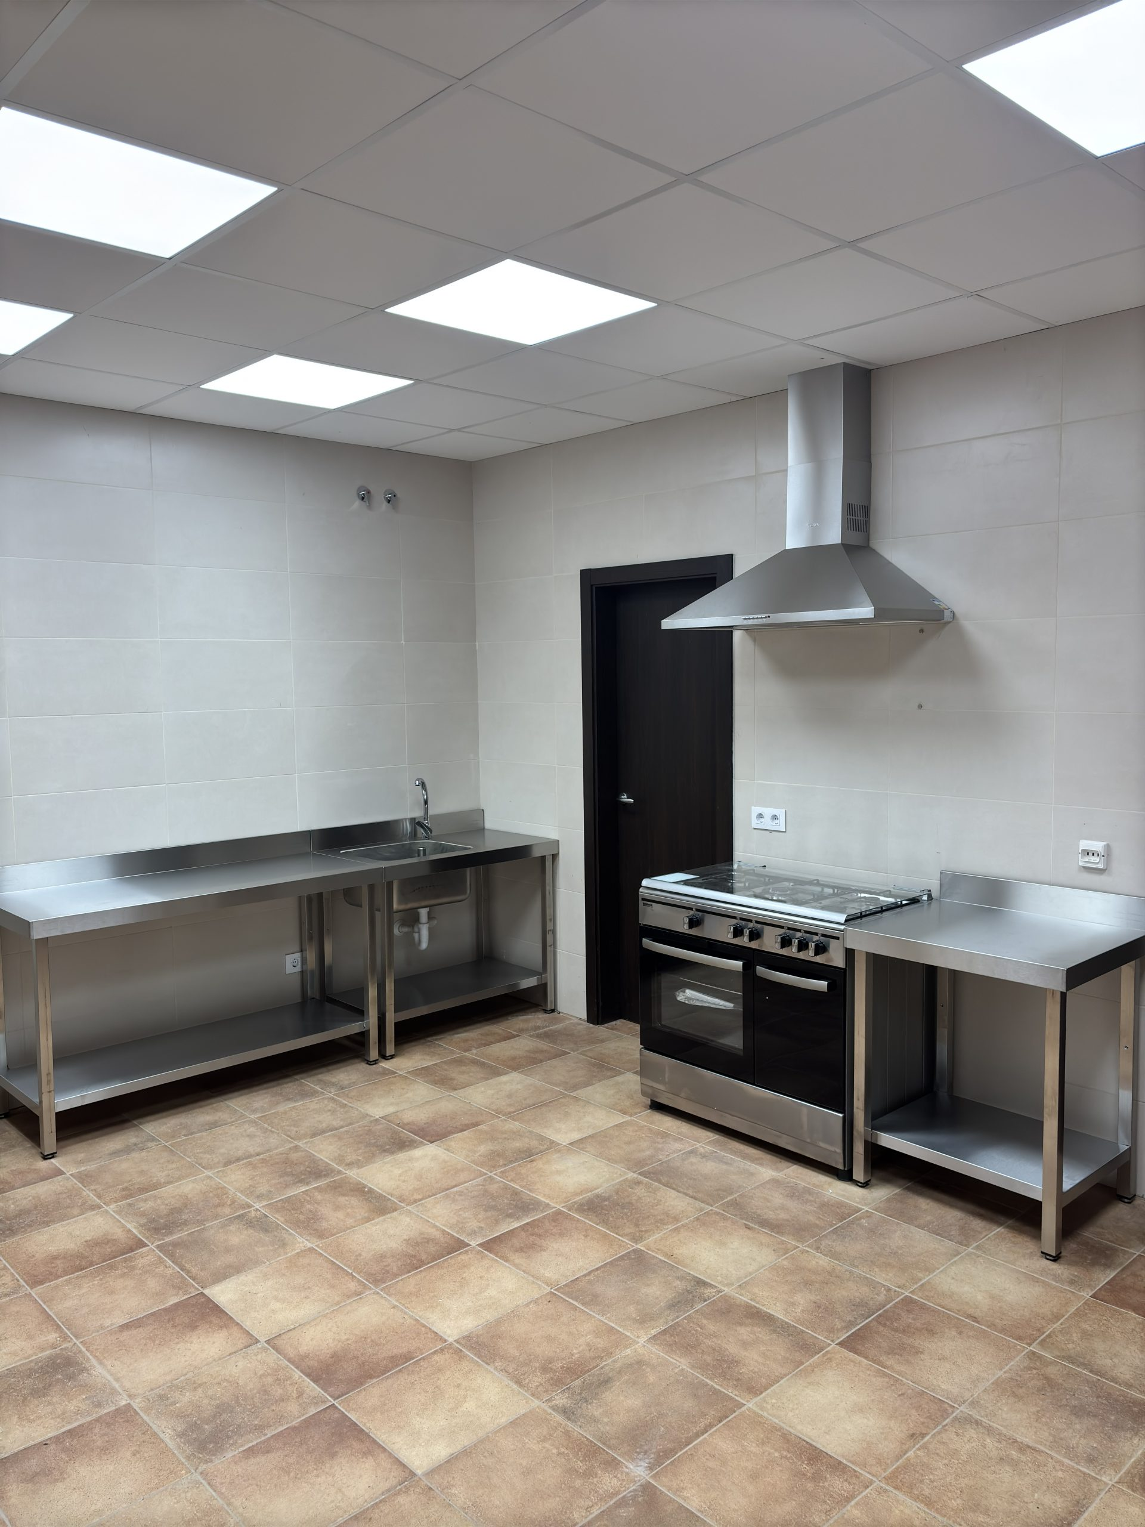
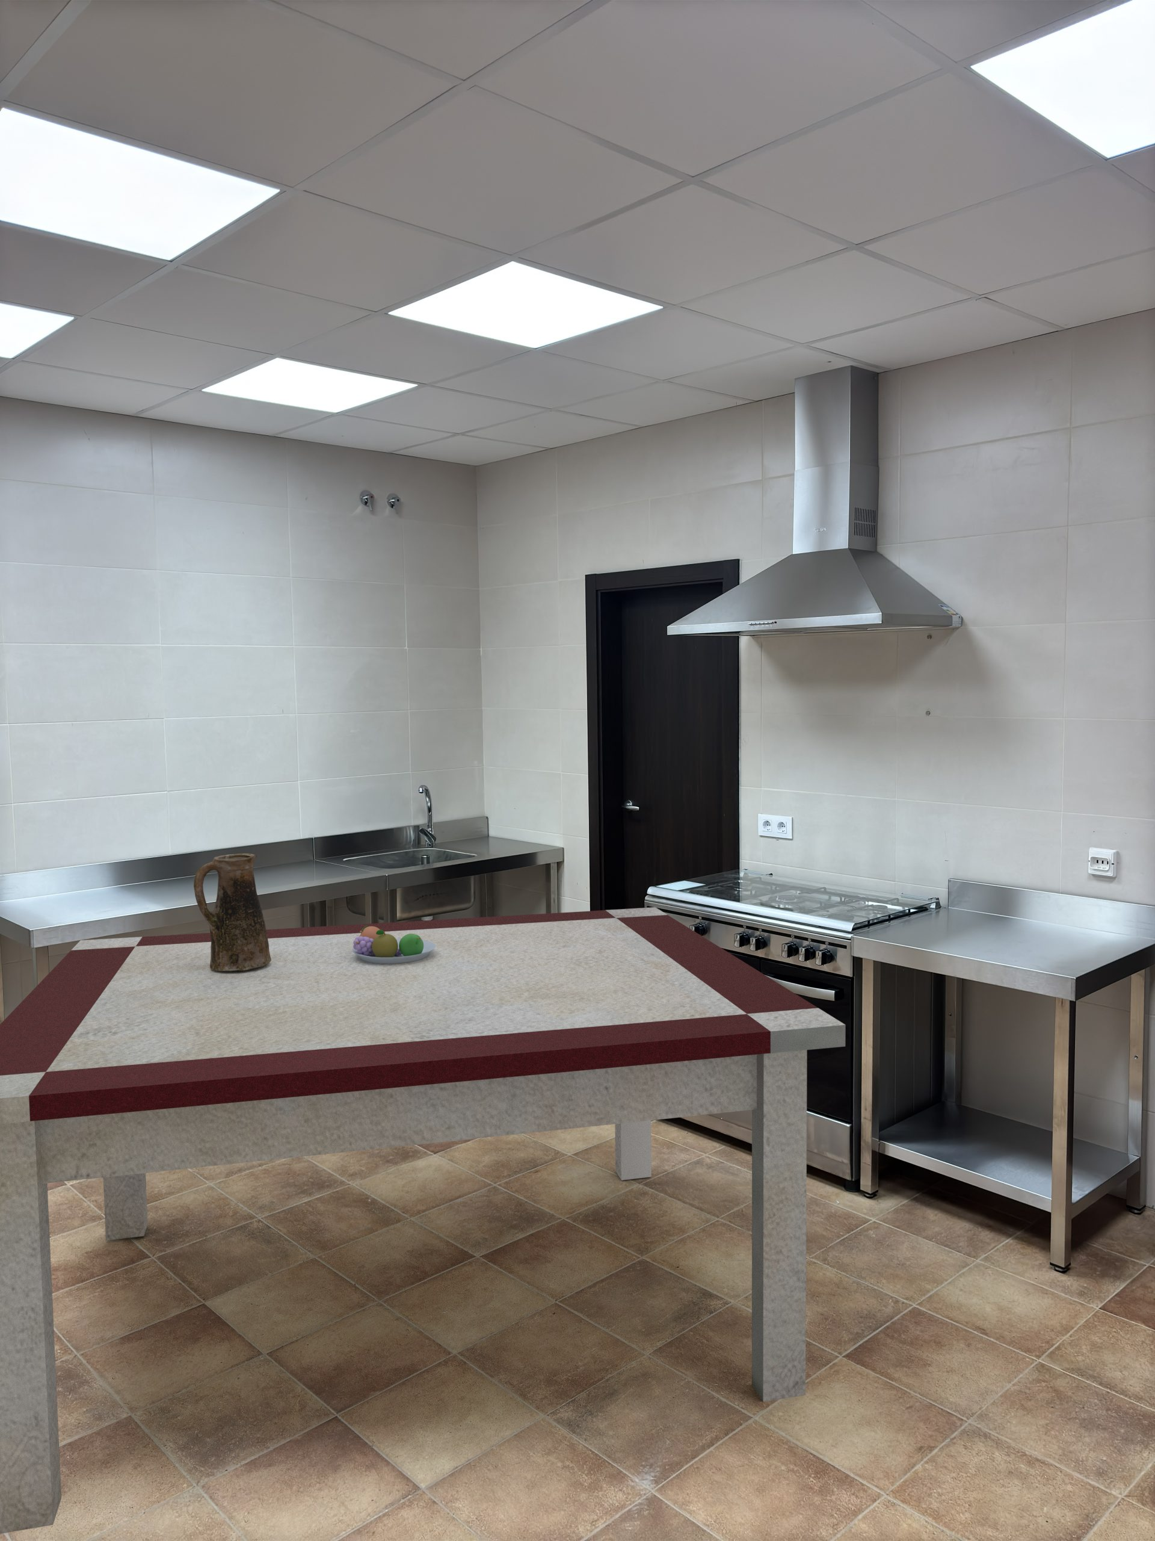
+ pitcher [193,853,272,971]
+ fruit bowl [352,926,436,963]
+ dining table [0,906,846,1535]
